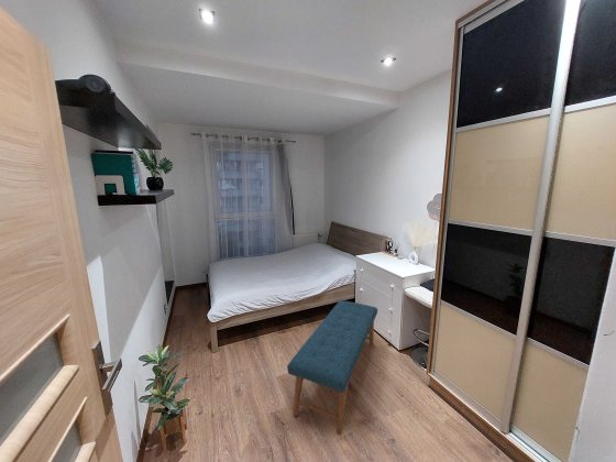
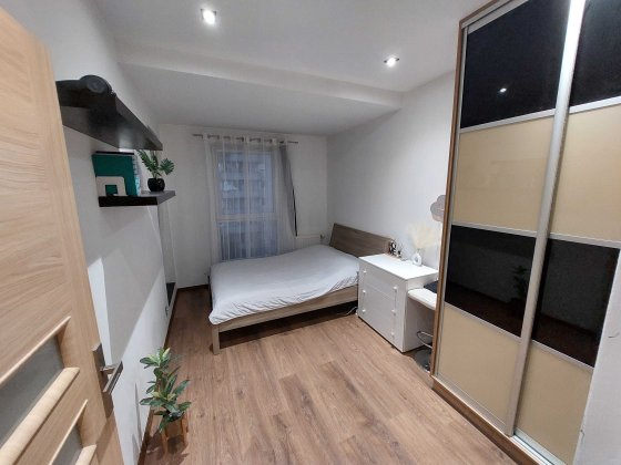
- bench [286,299,378,436]
